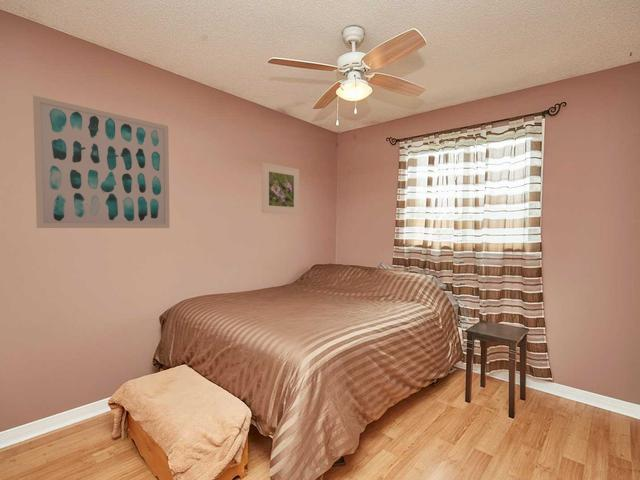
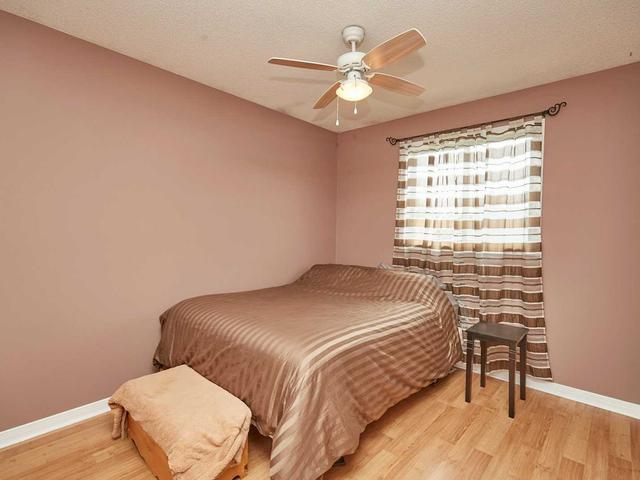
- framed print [261,162,300,216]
- wall art [32,94,171,229]
